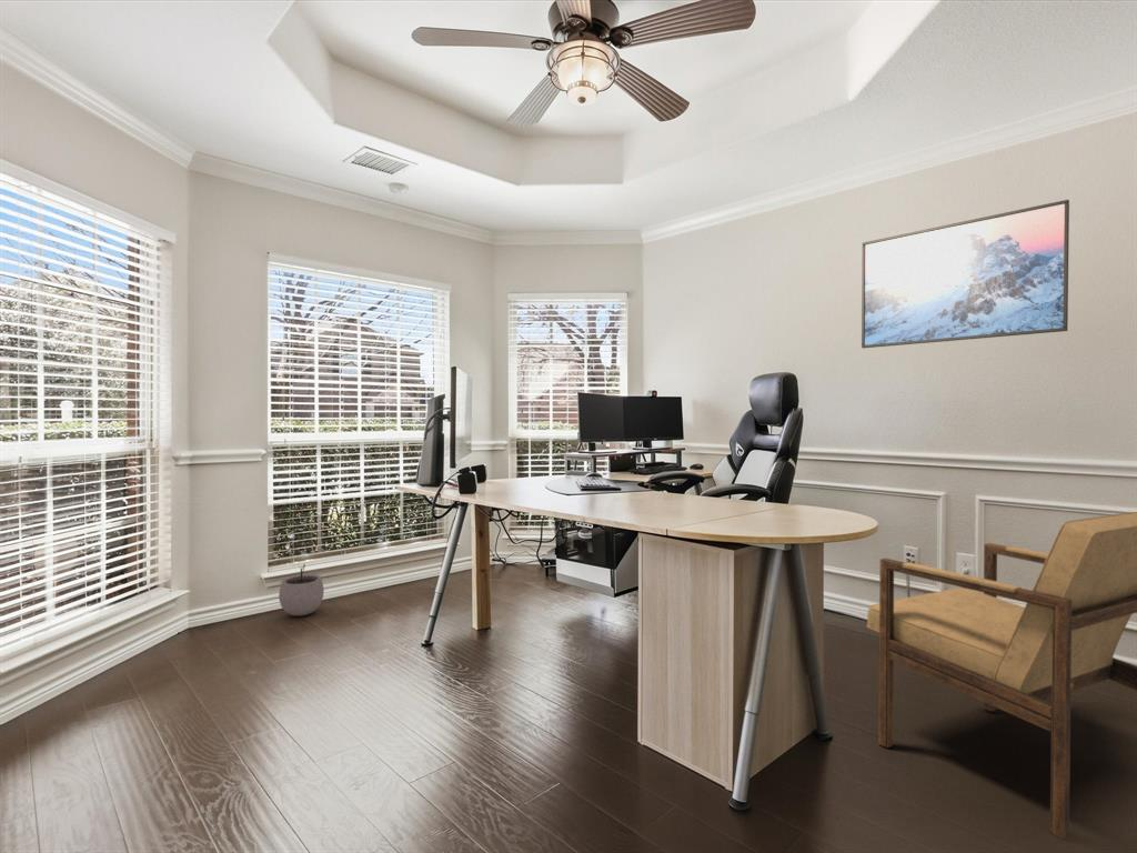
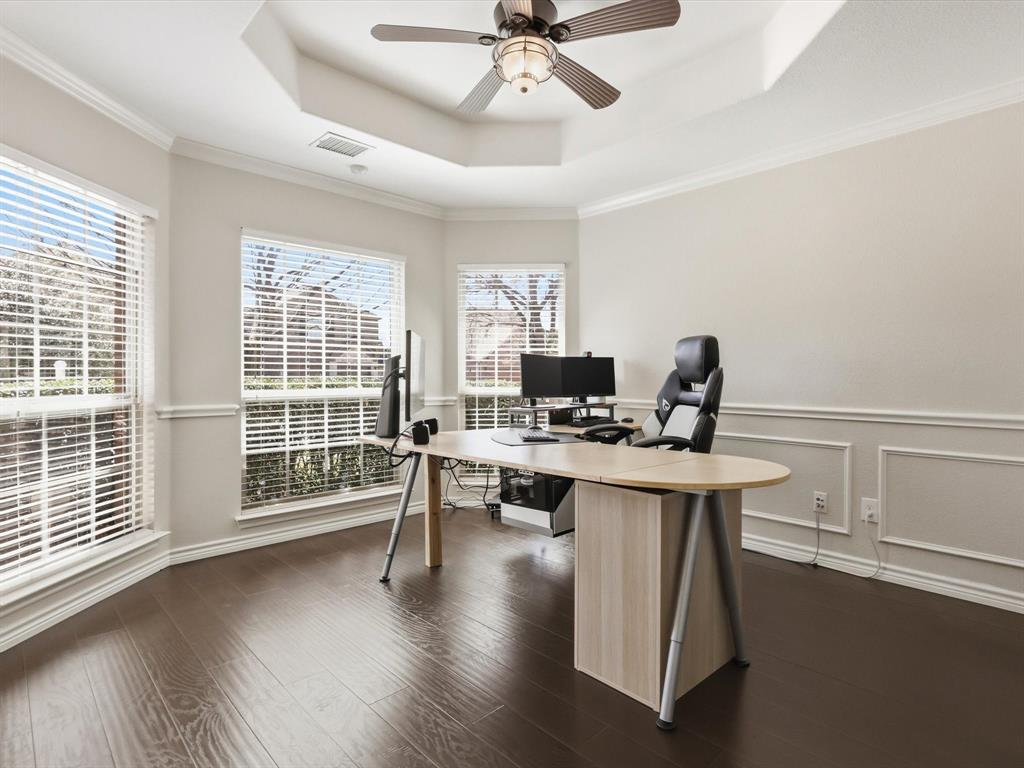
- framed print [861,199,1070,349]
- armchair [865,511,1137,840]
- plant pot [278,562,325,618]
